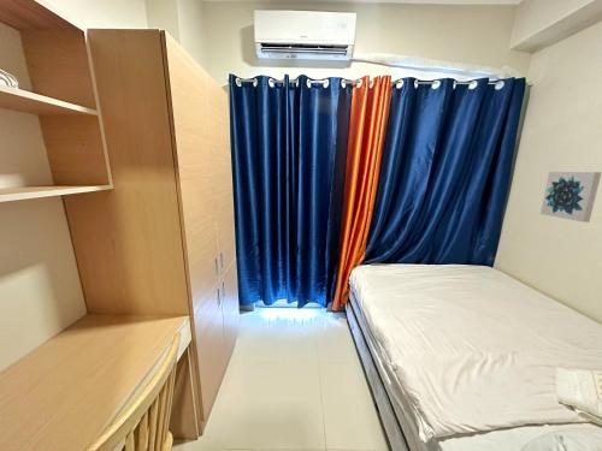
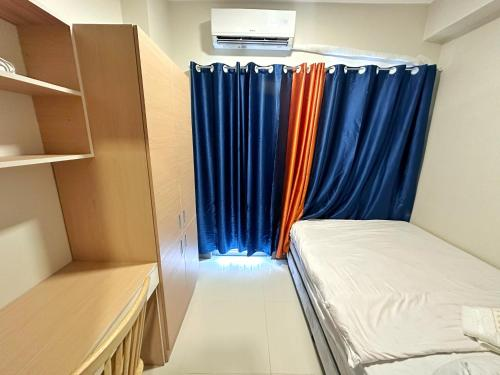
- wall art [539,171,602,224]
